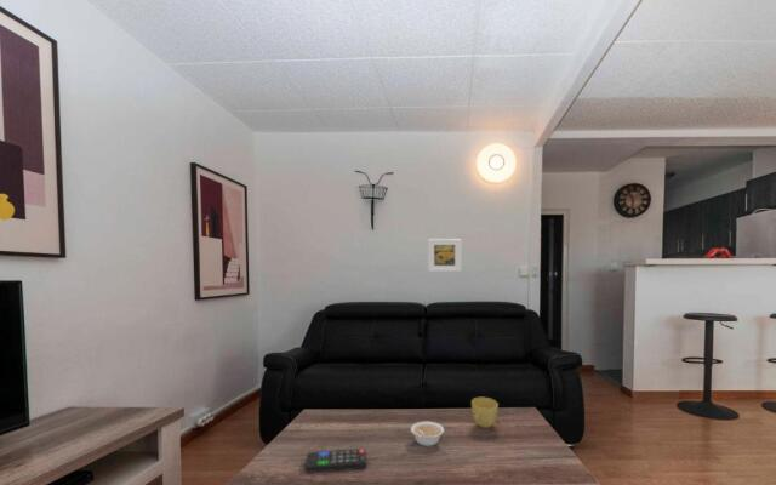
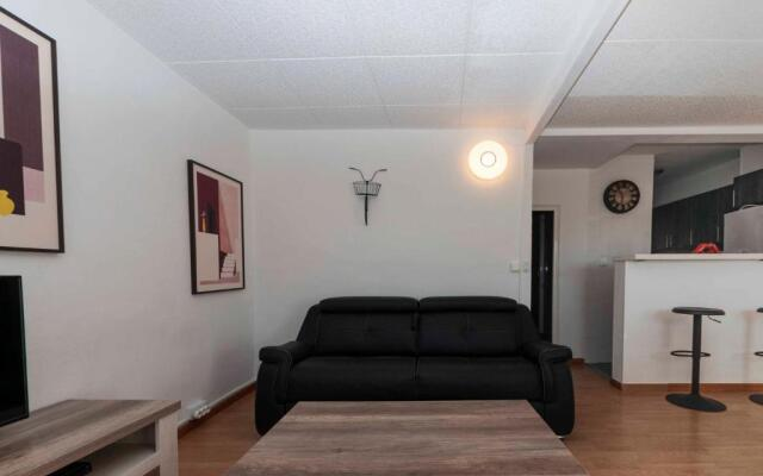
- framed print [427,238,462,273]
- remote control [304,447,367,474]
- cup [470,396,500,429]
- legume [410,421,450,447]
